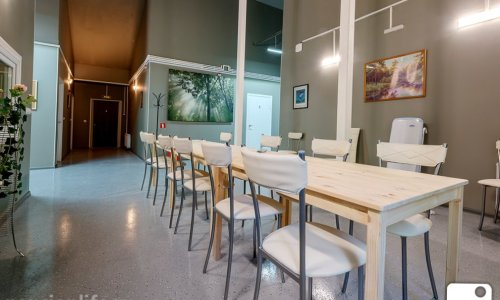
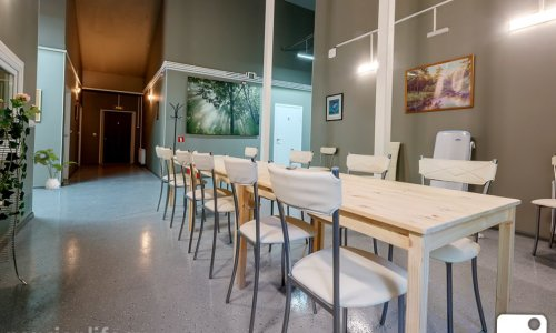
+ house plant [33,148,79,190]
